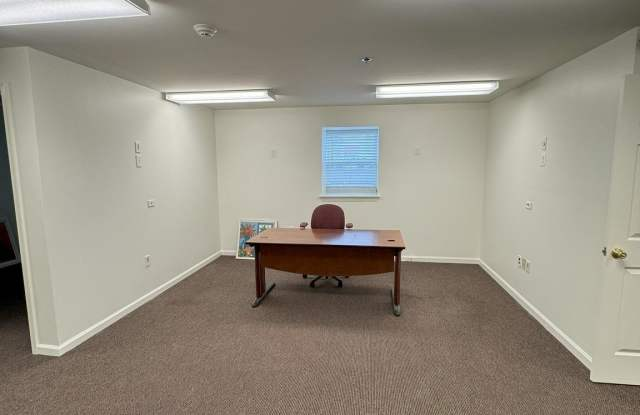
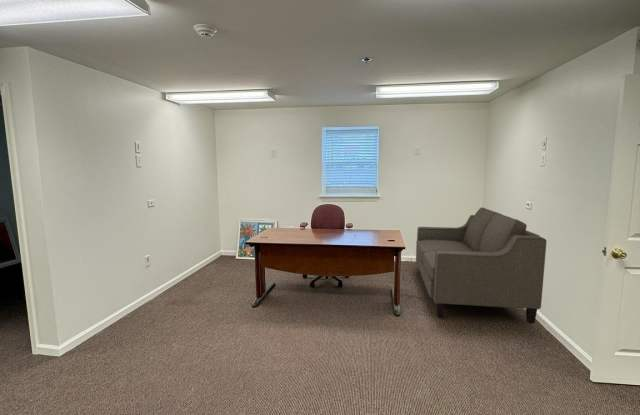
+ sofa [415,206,548,324]
